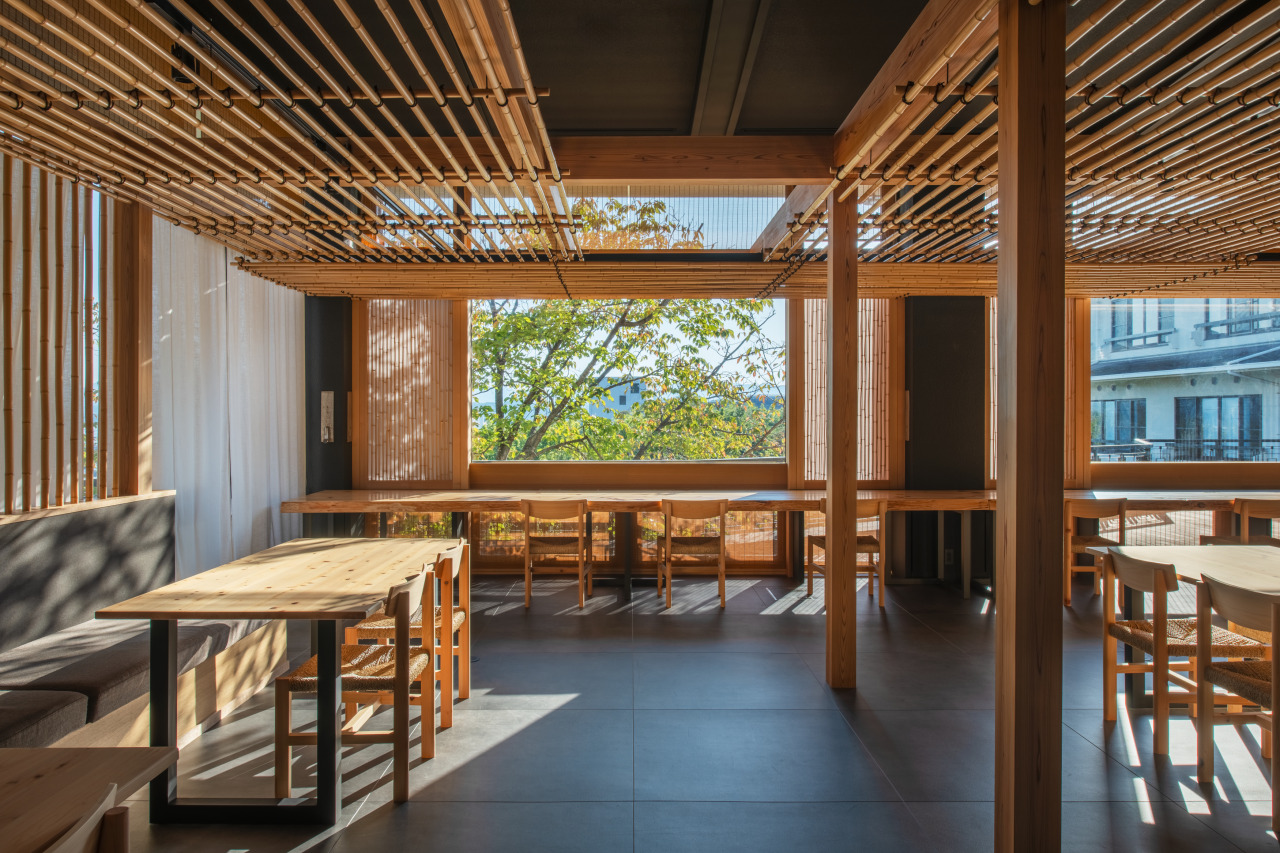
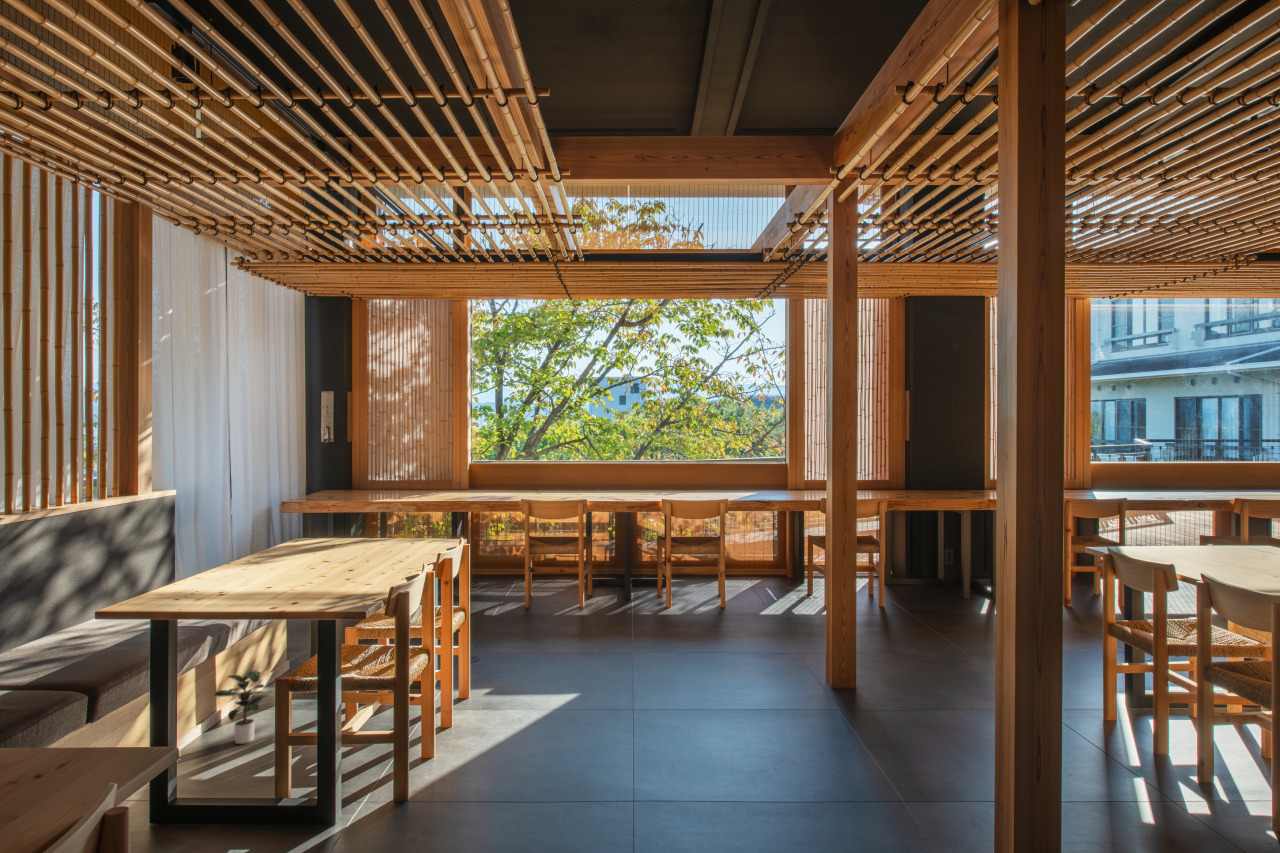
+ potted plant [212,669,269,745]
